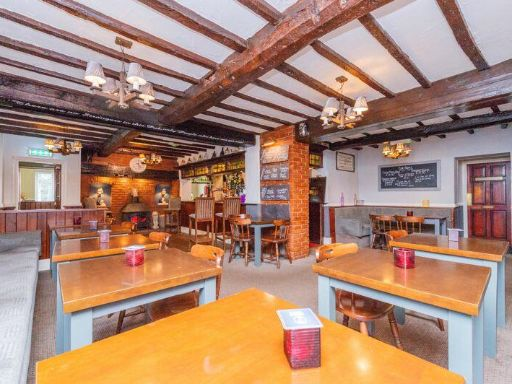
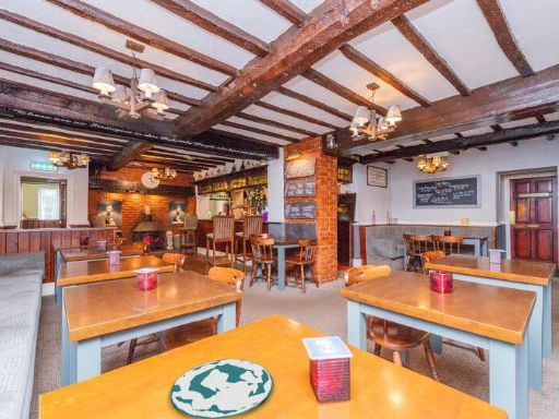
+ plate [169,358,274,419]
